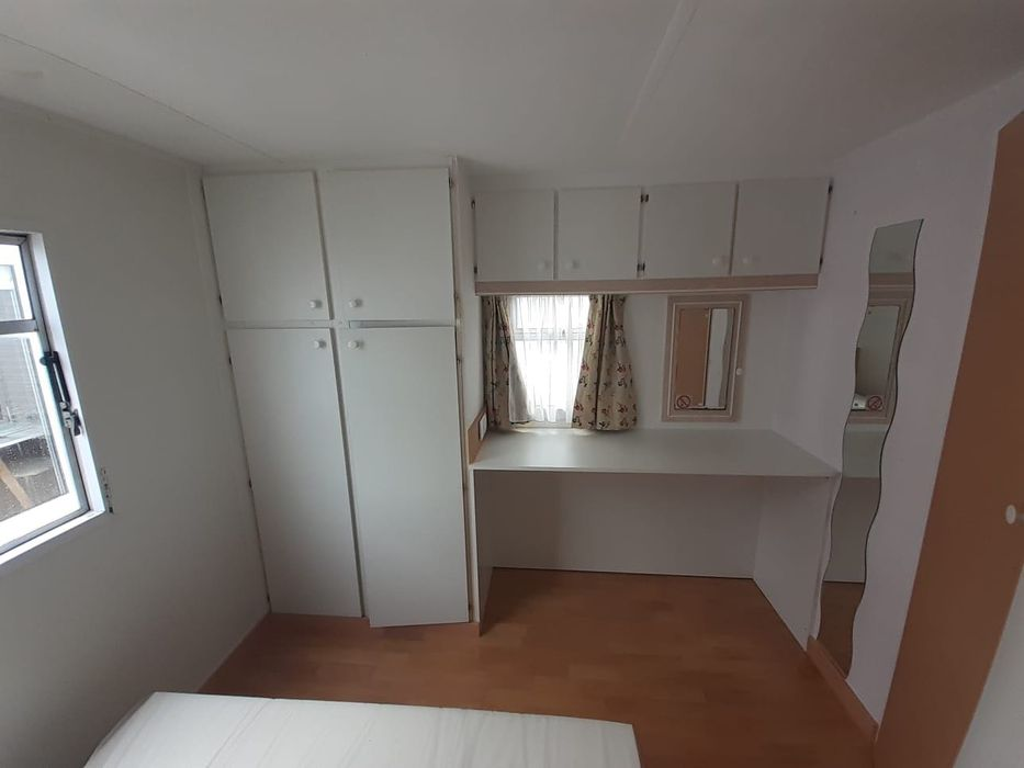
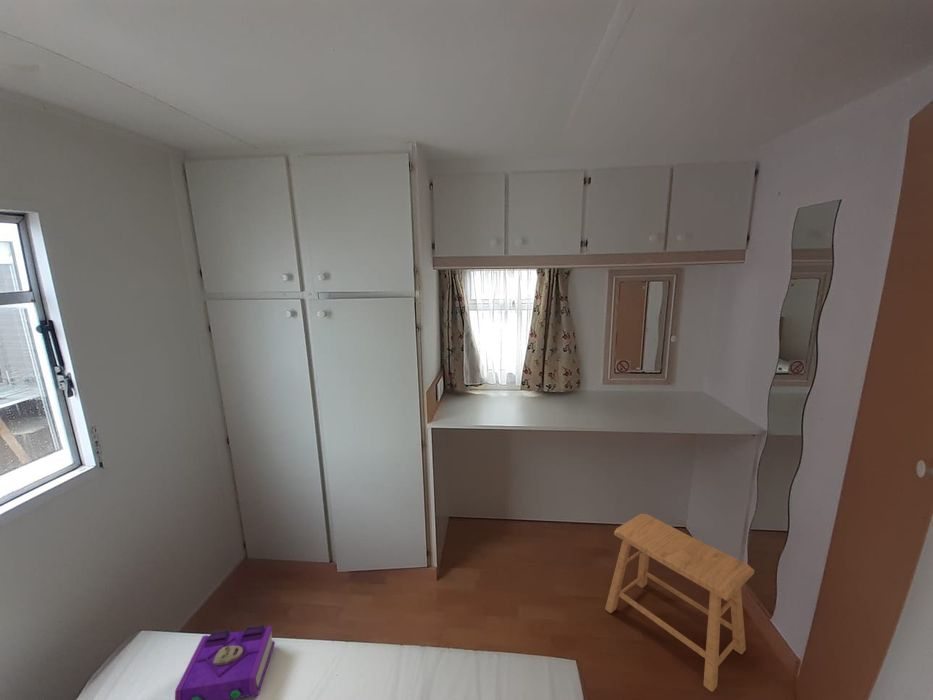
+ stool [604,513,755,693]
+ book [174,624,276,700]
